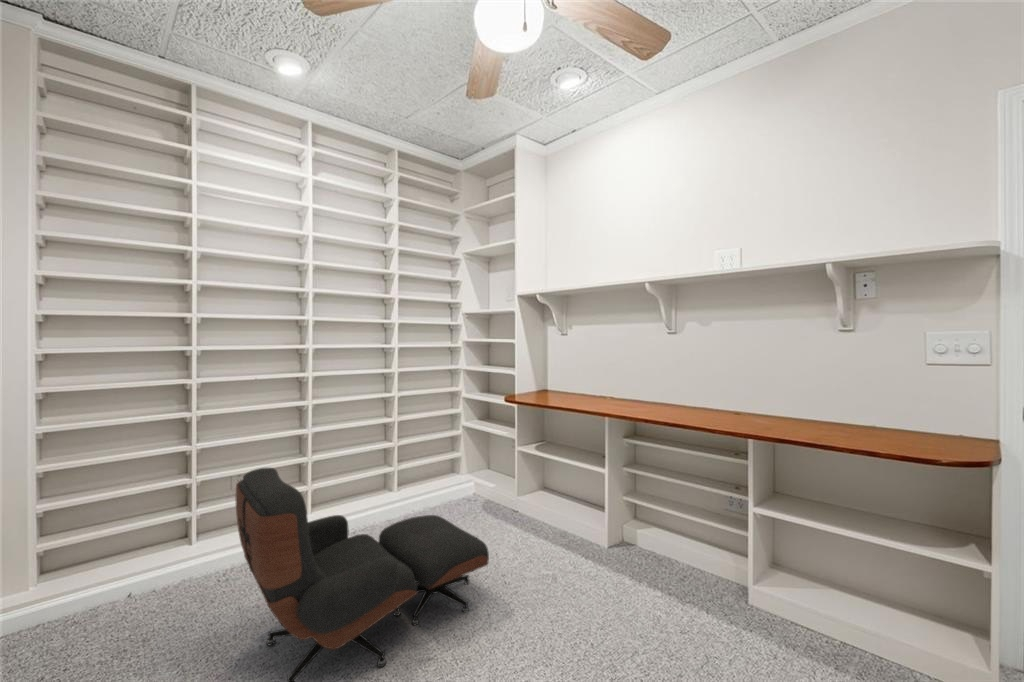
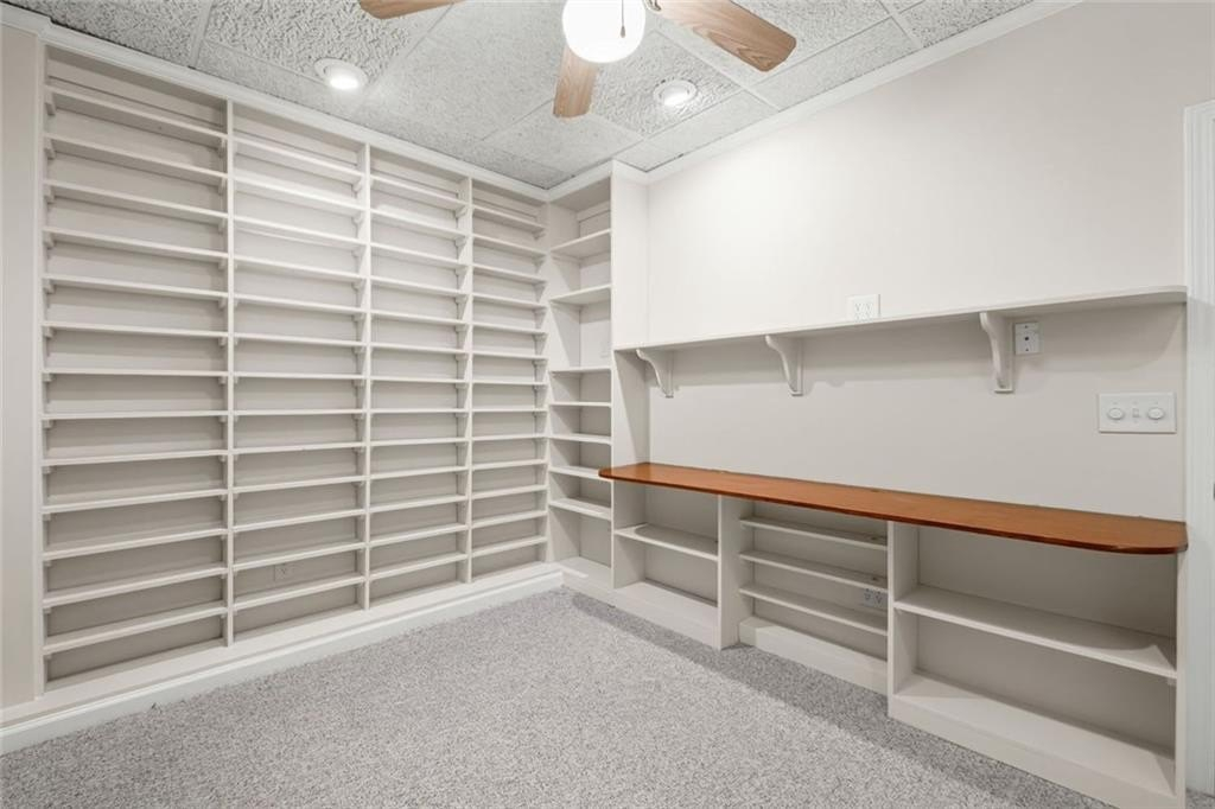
- lounge chair [235,467,490,682]
